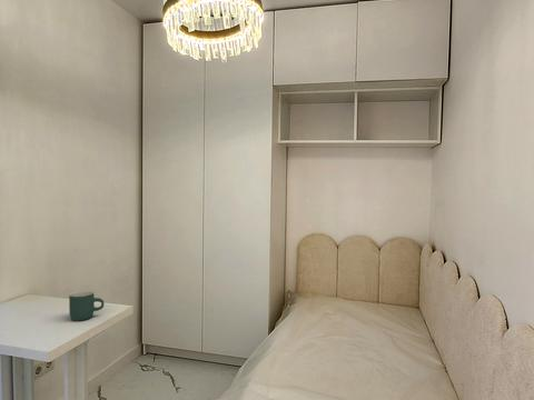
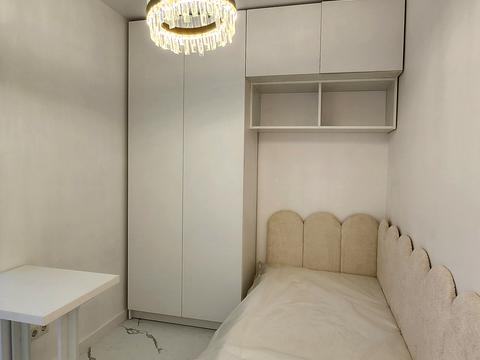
- mug [68,290,105,322]
